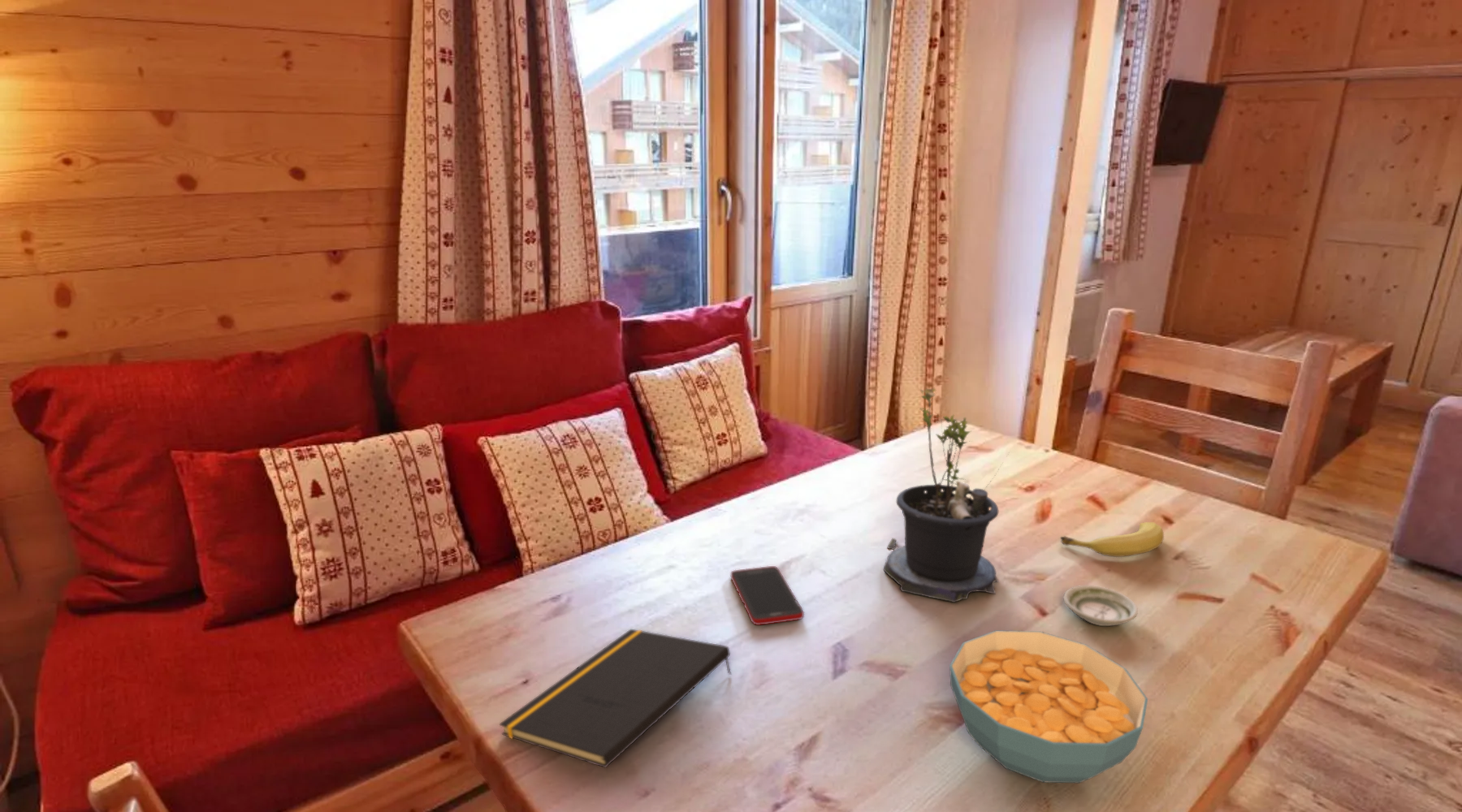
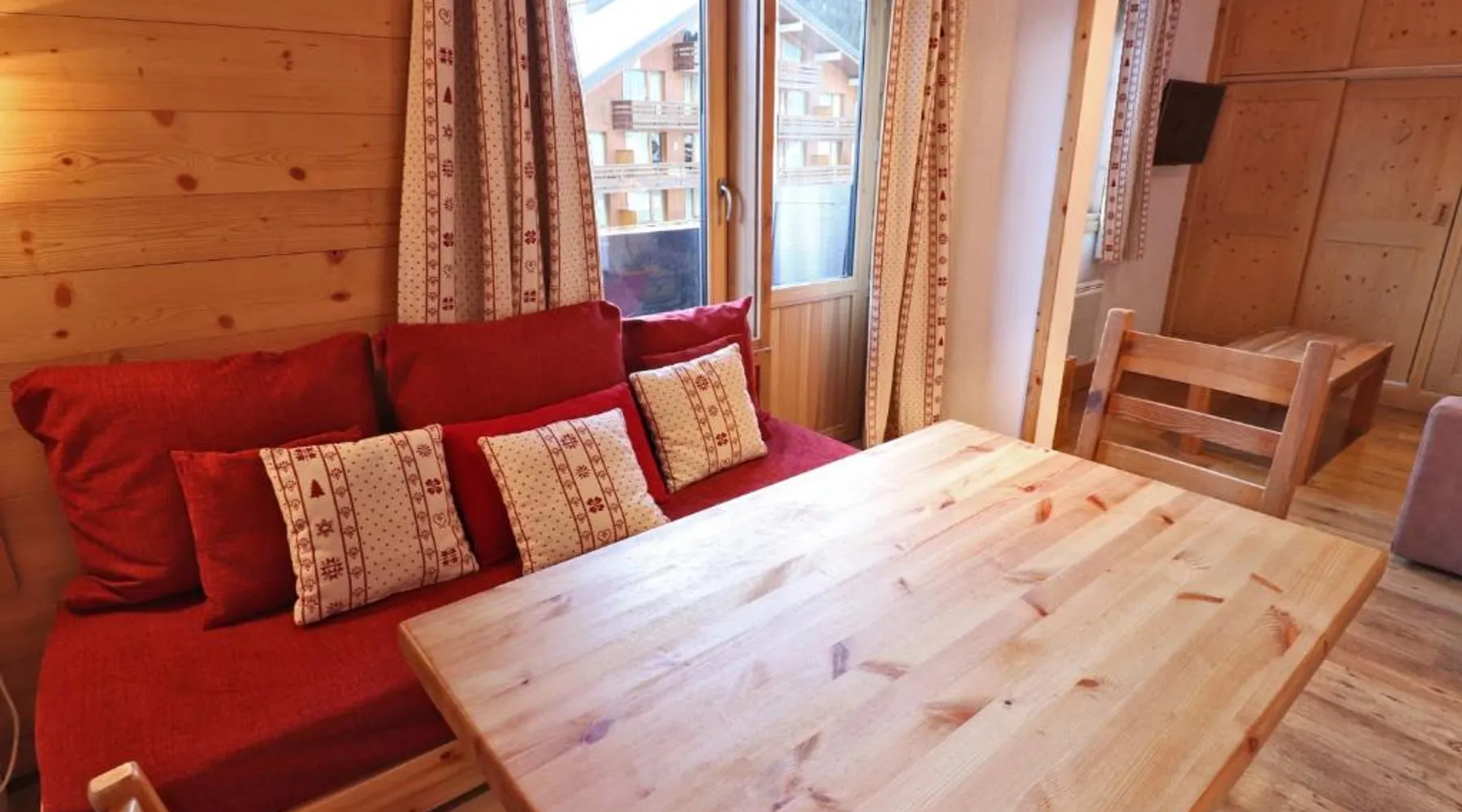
- saucer [1062,585,1139,627]
- cell phone [730,565,805,626]
- notepad [499,628,733,768]
- cereal bowl [949,629,1148,784]
- potted plant [883,387,1010,603]
- fruit [1060,521,1165,558]
